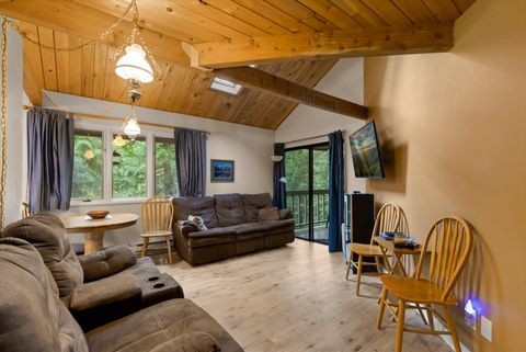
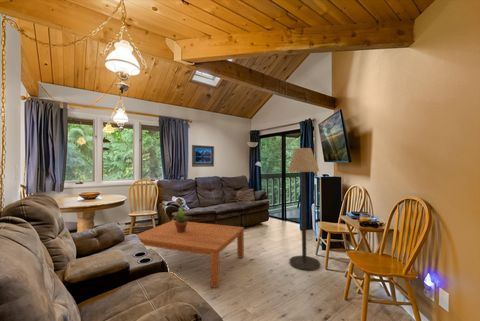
+ coffee table [136,219,245,289]
+ floor lamp [287,147,321,272]
+ potted plant [171,207,191,233]
